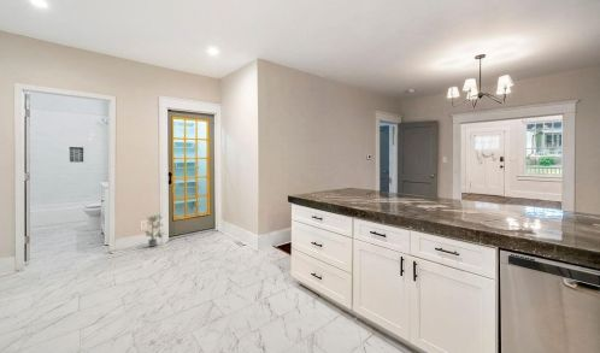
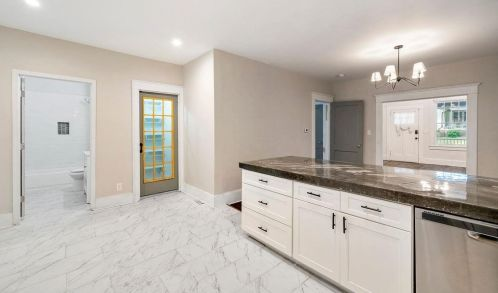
- potted plant [143,214,165,248]
